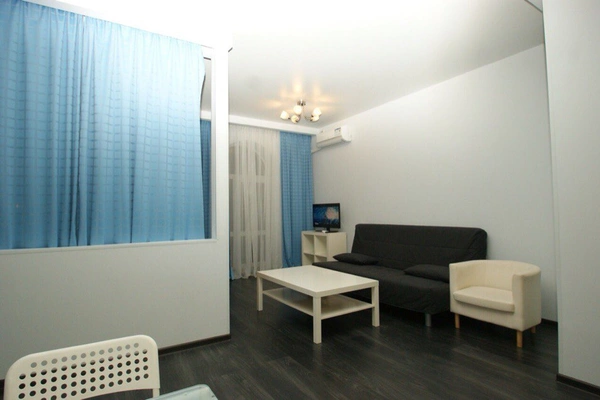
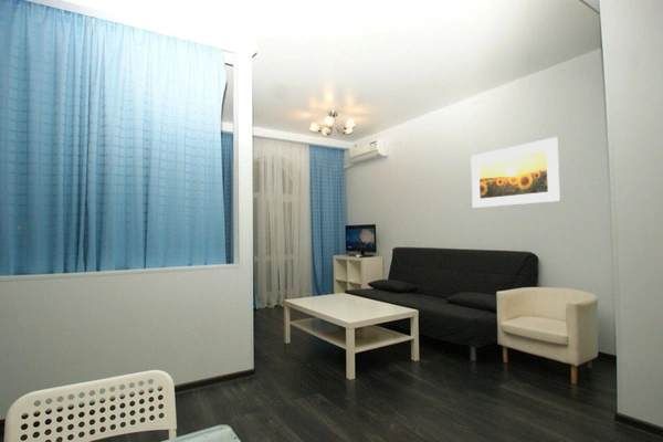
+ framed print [470,136,561,209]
